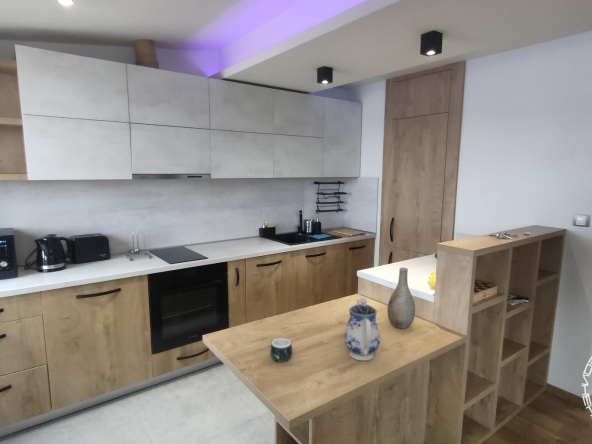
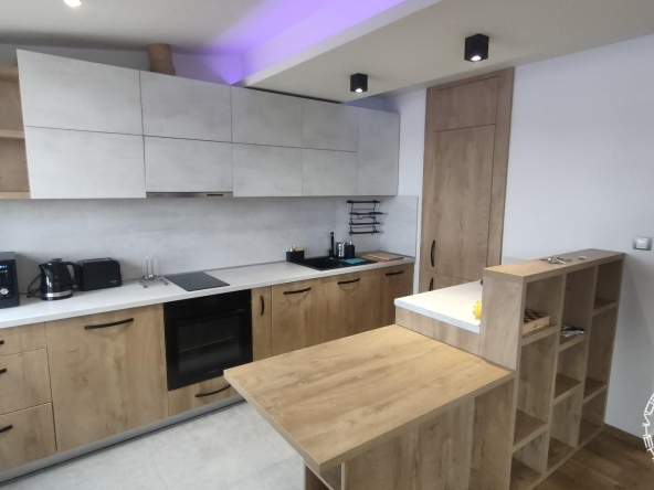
- vase [387,266,416,329]
- mug [269,337,293,363]
- teapot [343,296,381,362]
